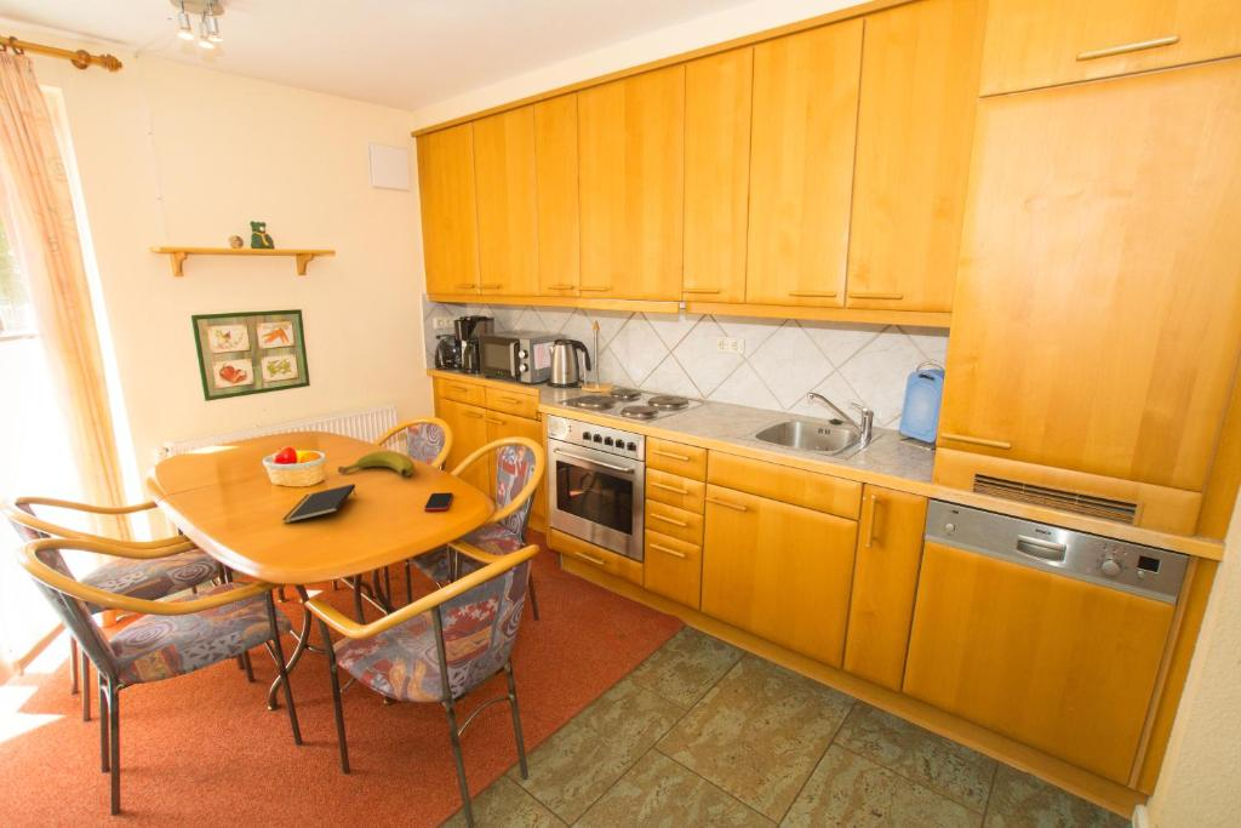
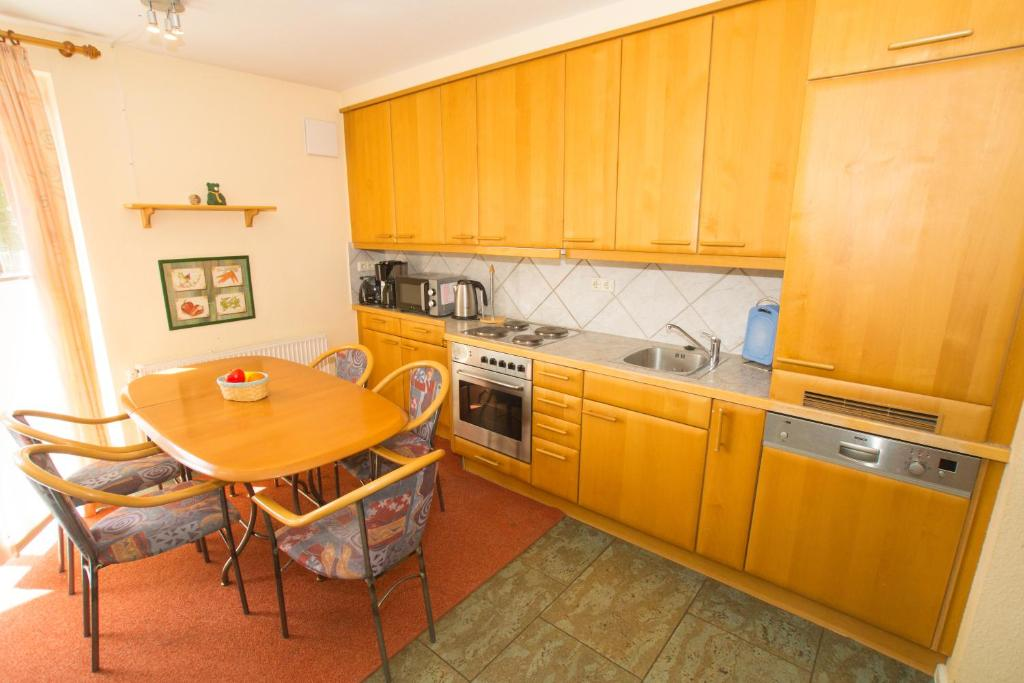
- banana [337,450,416,478]
- smartphone [423,491,454,513]
- notepad [281,482,358,525]
